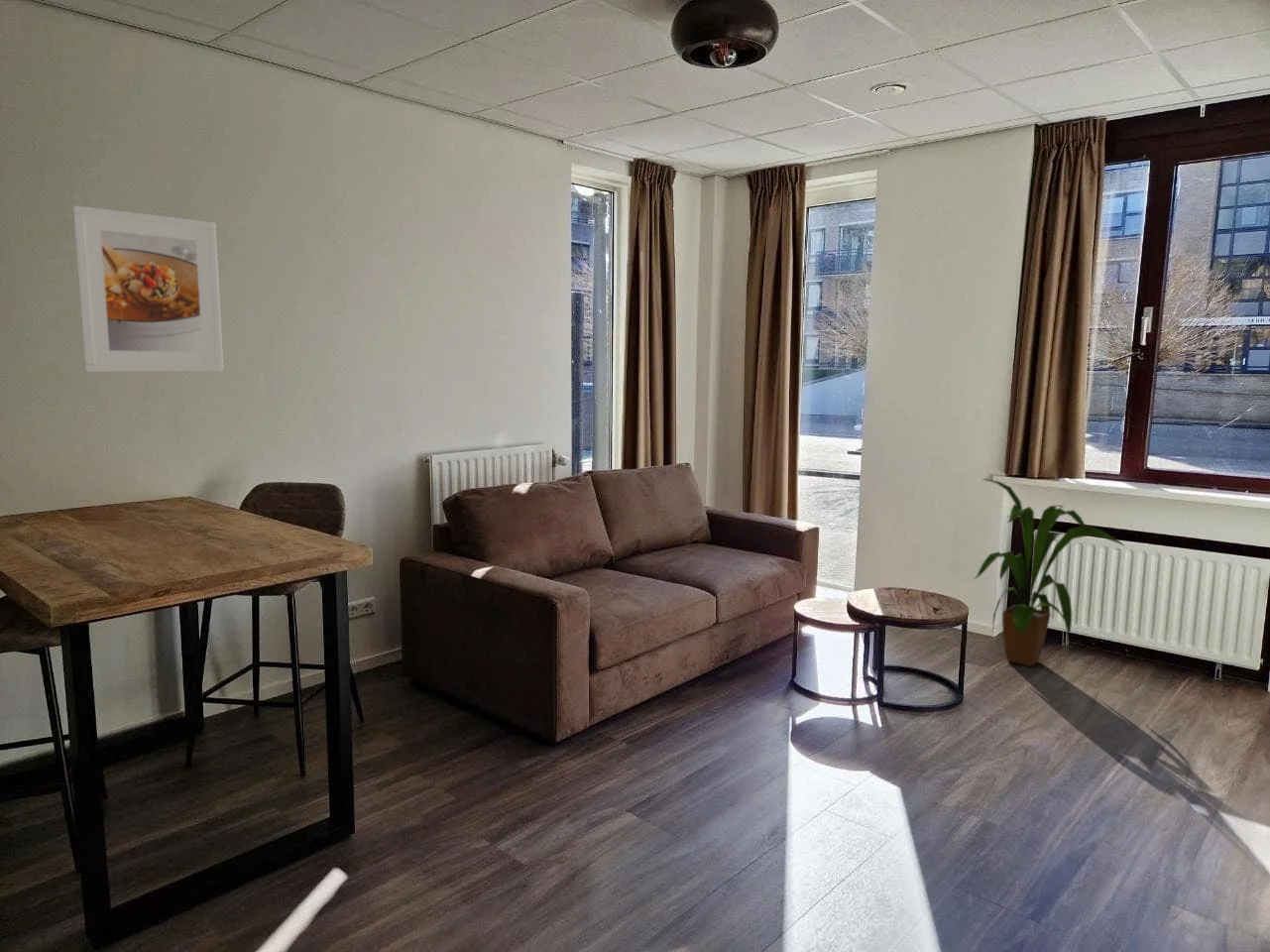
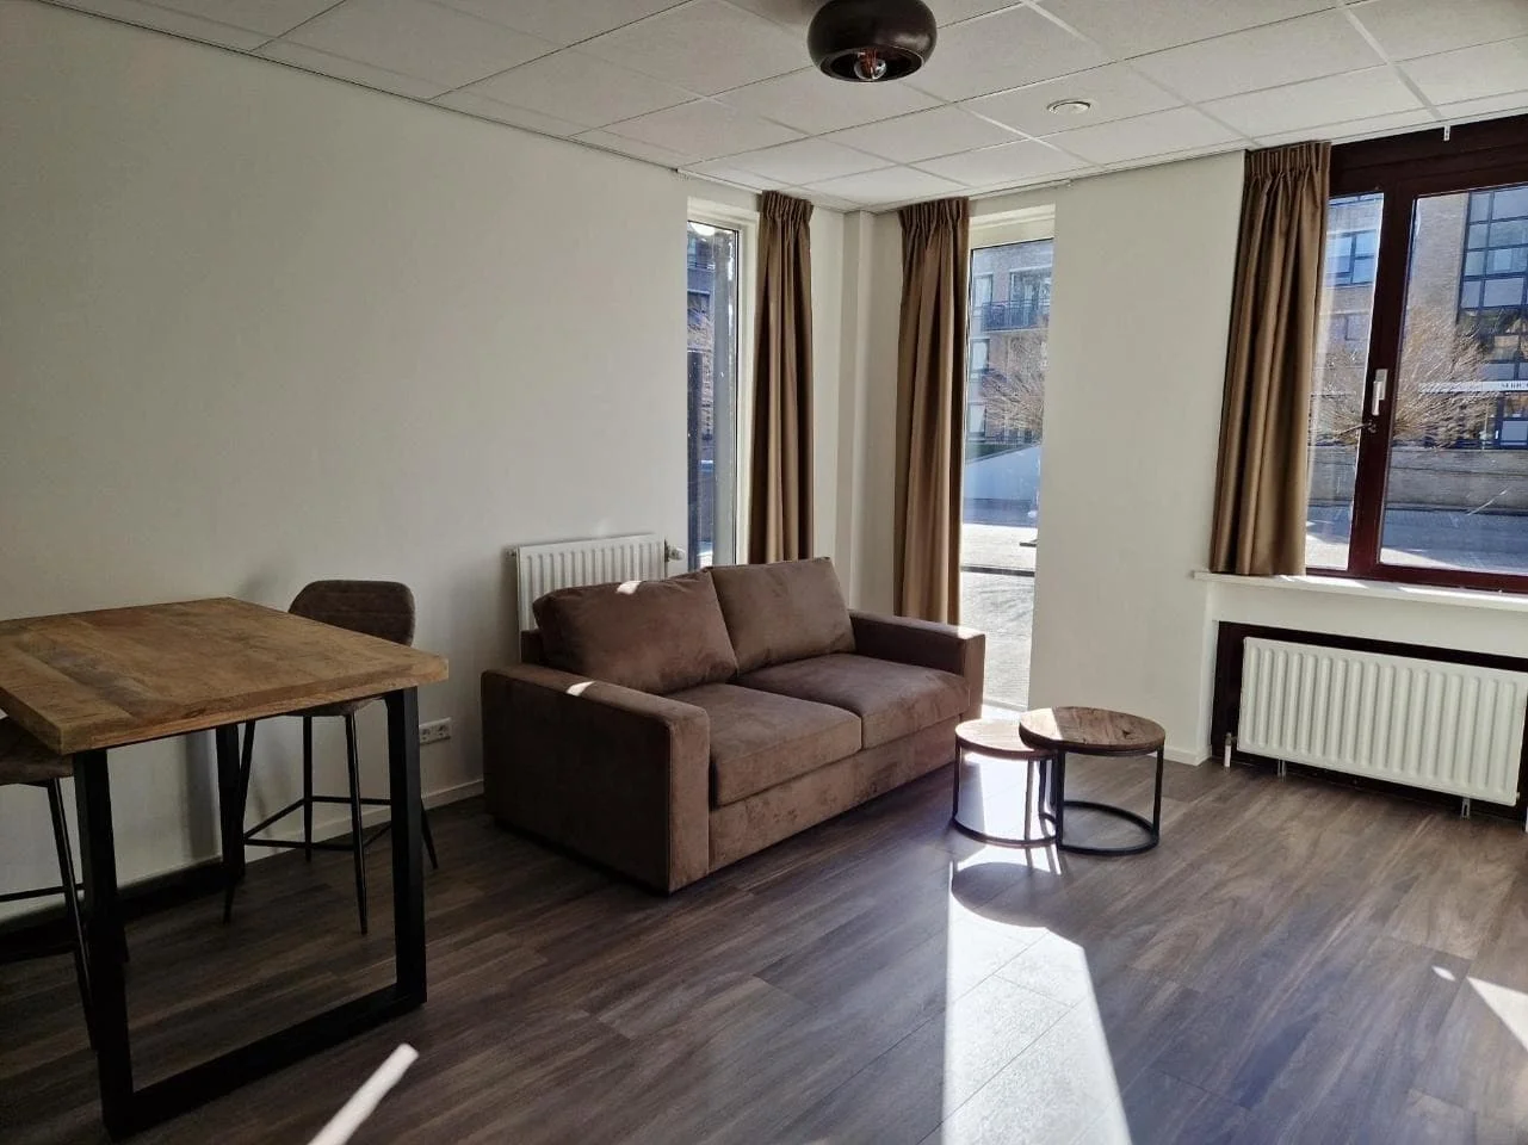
- house plant [974,478,1126,667]
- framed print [72,204,224,373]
